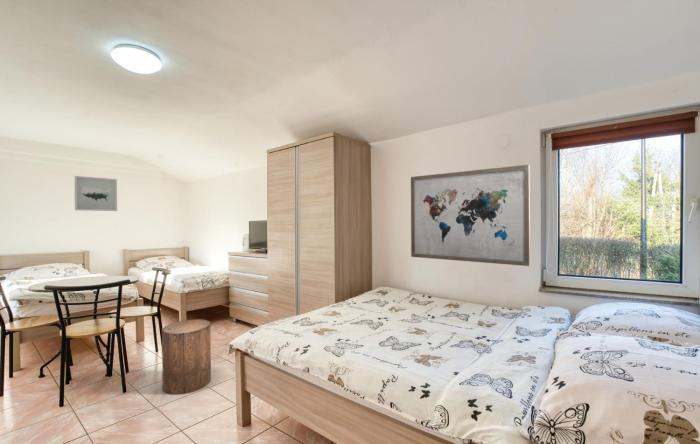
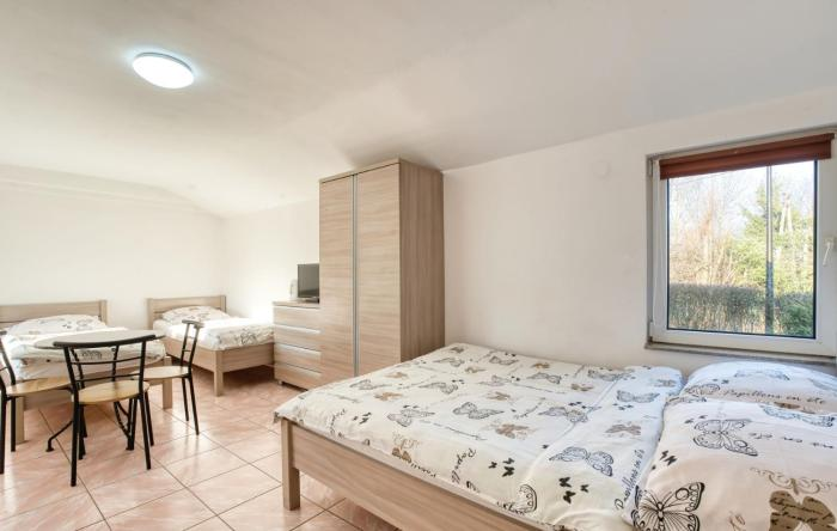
- wall art [74,175,118,212]
- wall art [410,164,531,267]
- stool [161,318,212,396]
